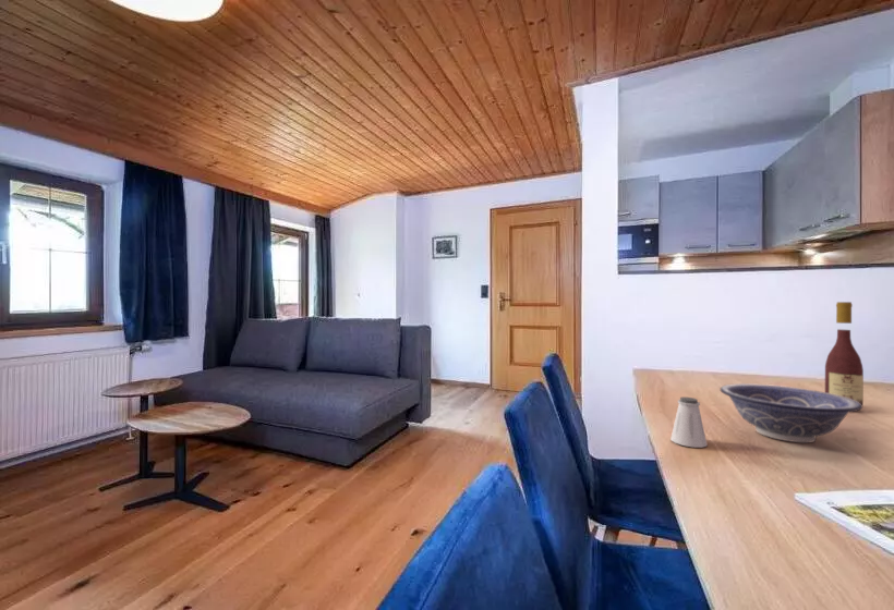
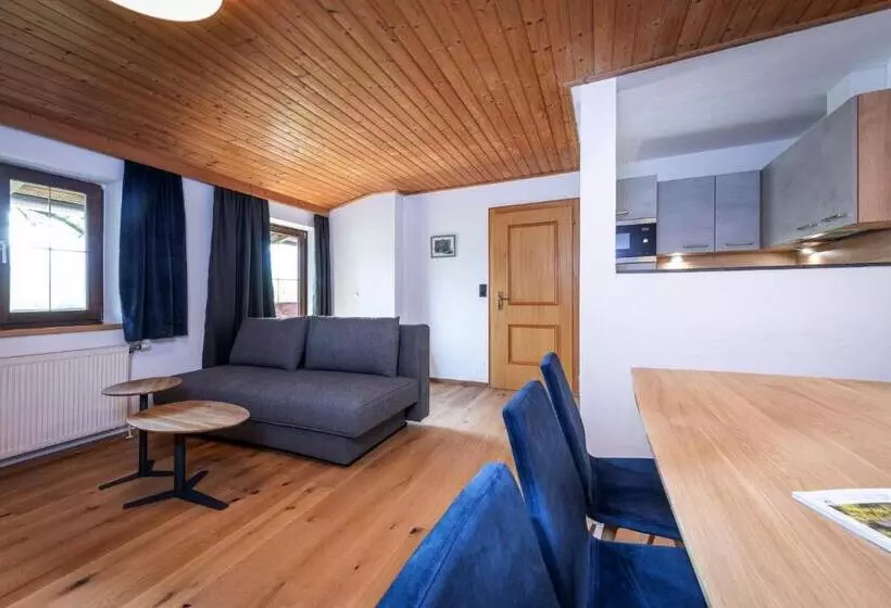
- wine bottle [824,301,865,406]
- decorative bowl [718,382,863,443]
- saltshaker [669,396,708,449]
